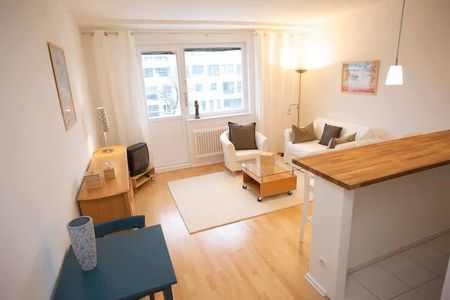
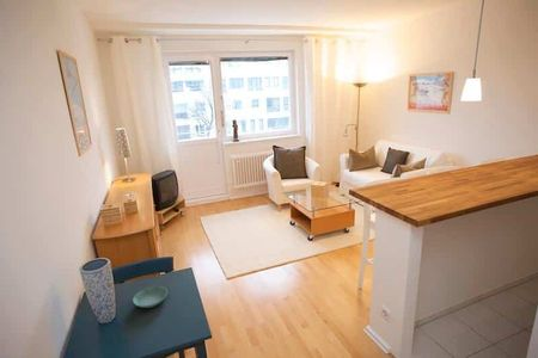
+ saucer [132,285,169,309]
